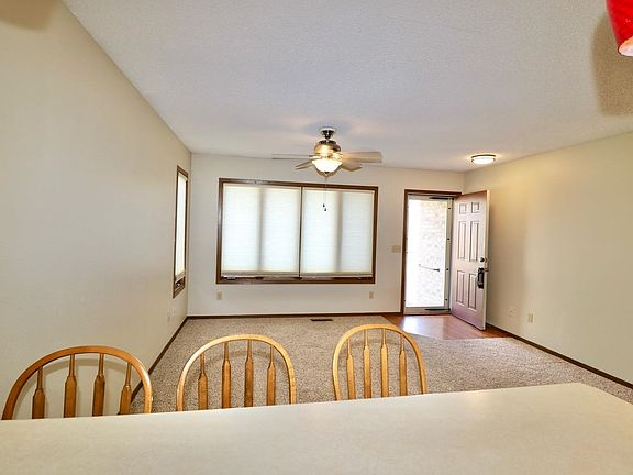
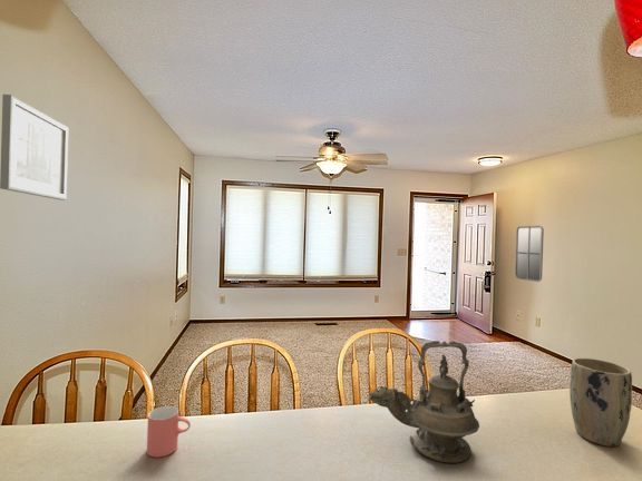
+ wall art [0,94,69,202]
+ home mirror [514,225,545,283]
+ plant pot [568,357,633,448]
+ teapot [367,340,480,464]
+ cup [146,405,192,459]
